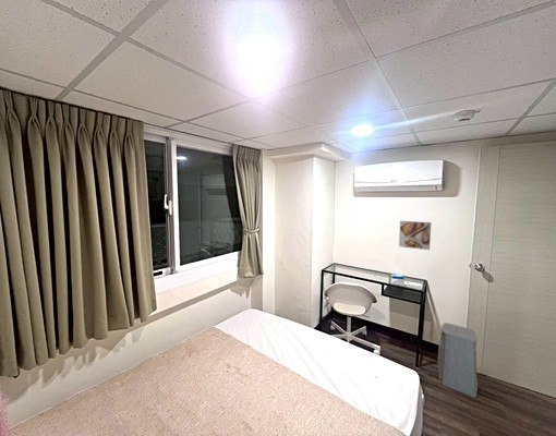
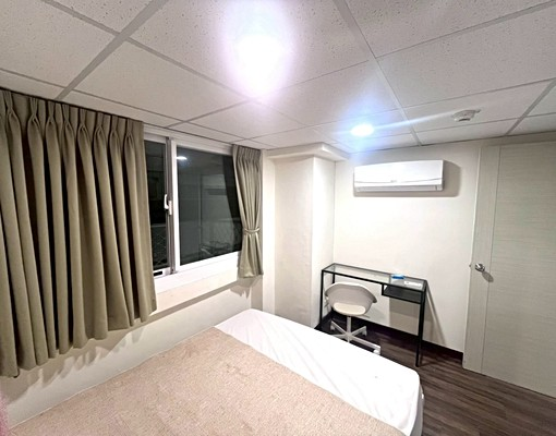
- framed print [398,220,433,251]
- air purifier [436,322,479,398]
